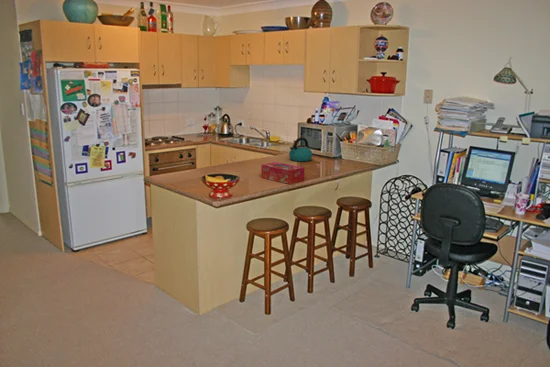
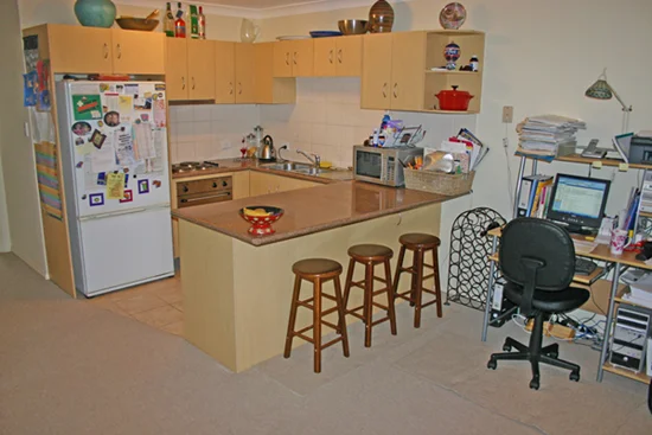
- kettle [288,137,313,162]
- tissue box [260,161,306,185]
